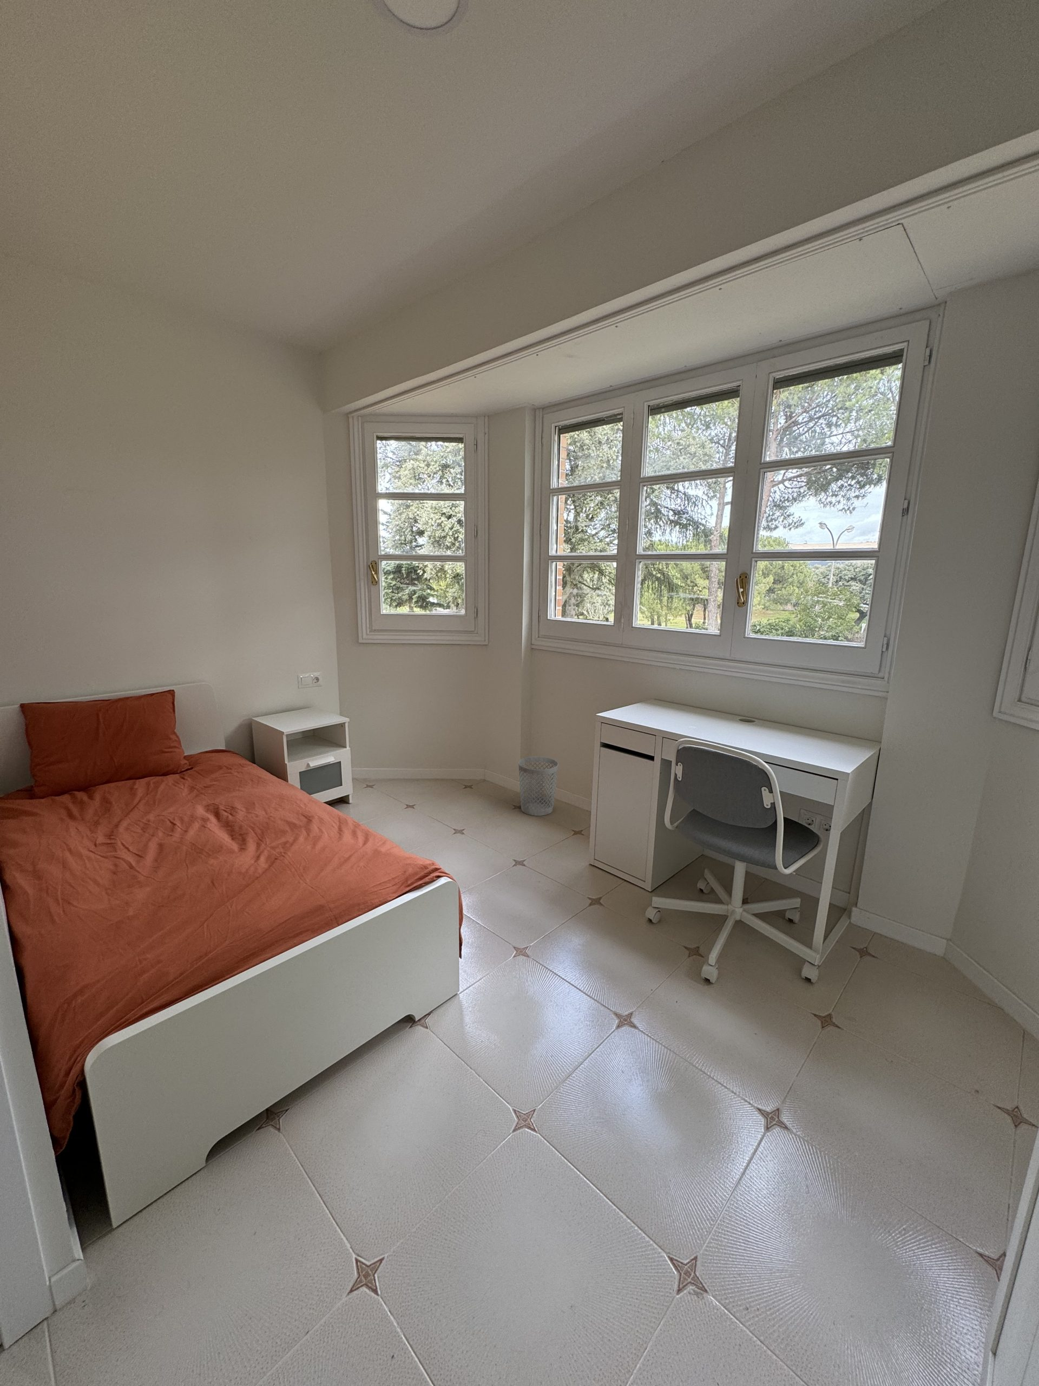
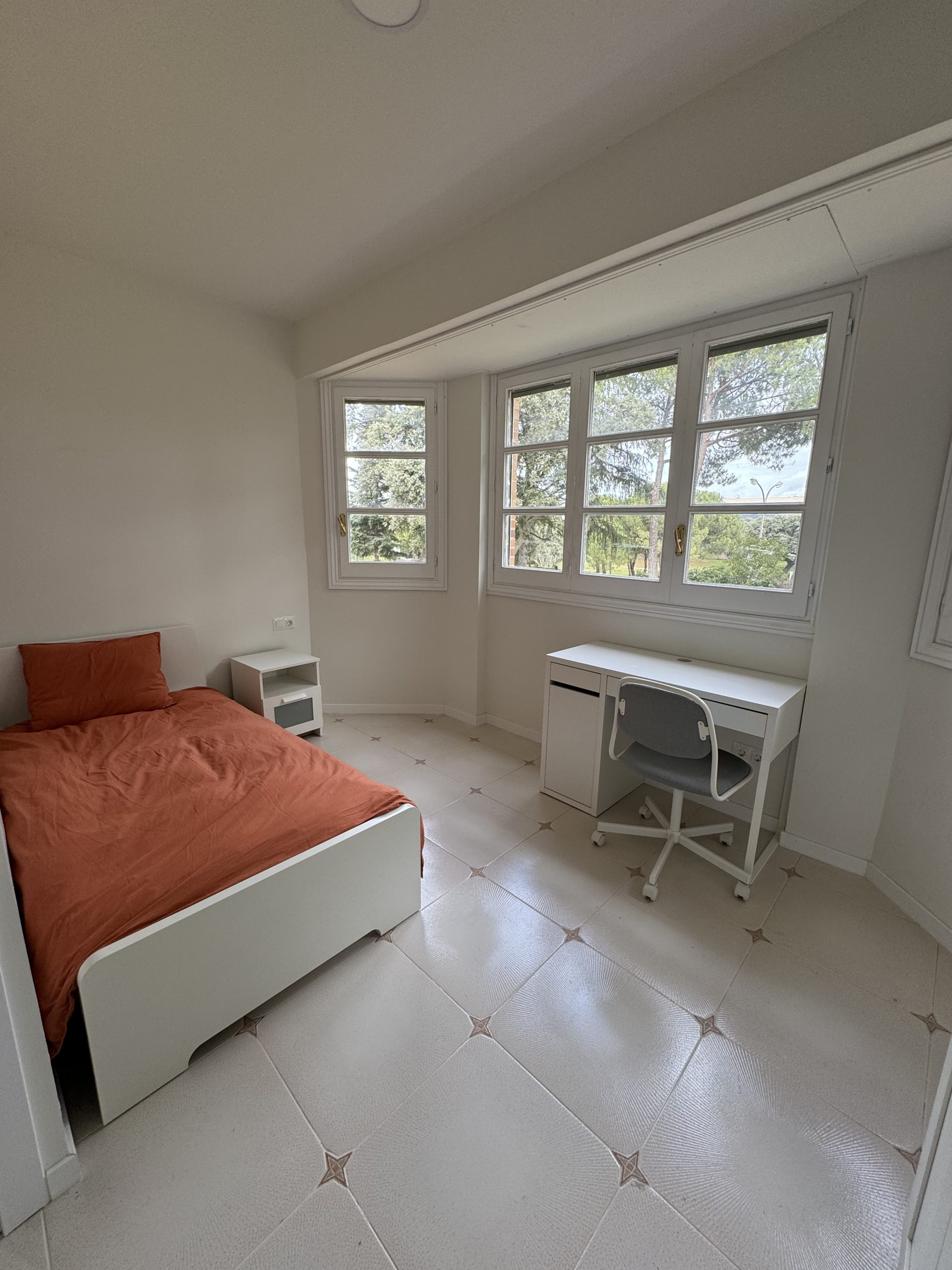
- wastebasket [518,756,559,816]
